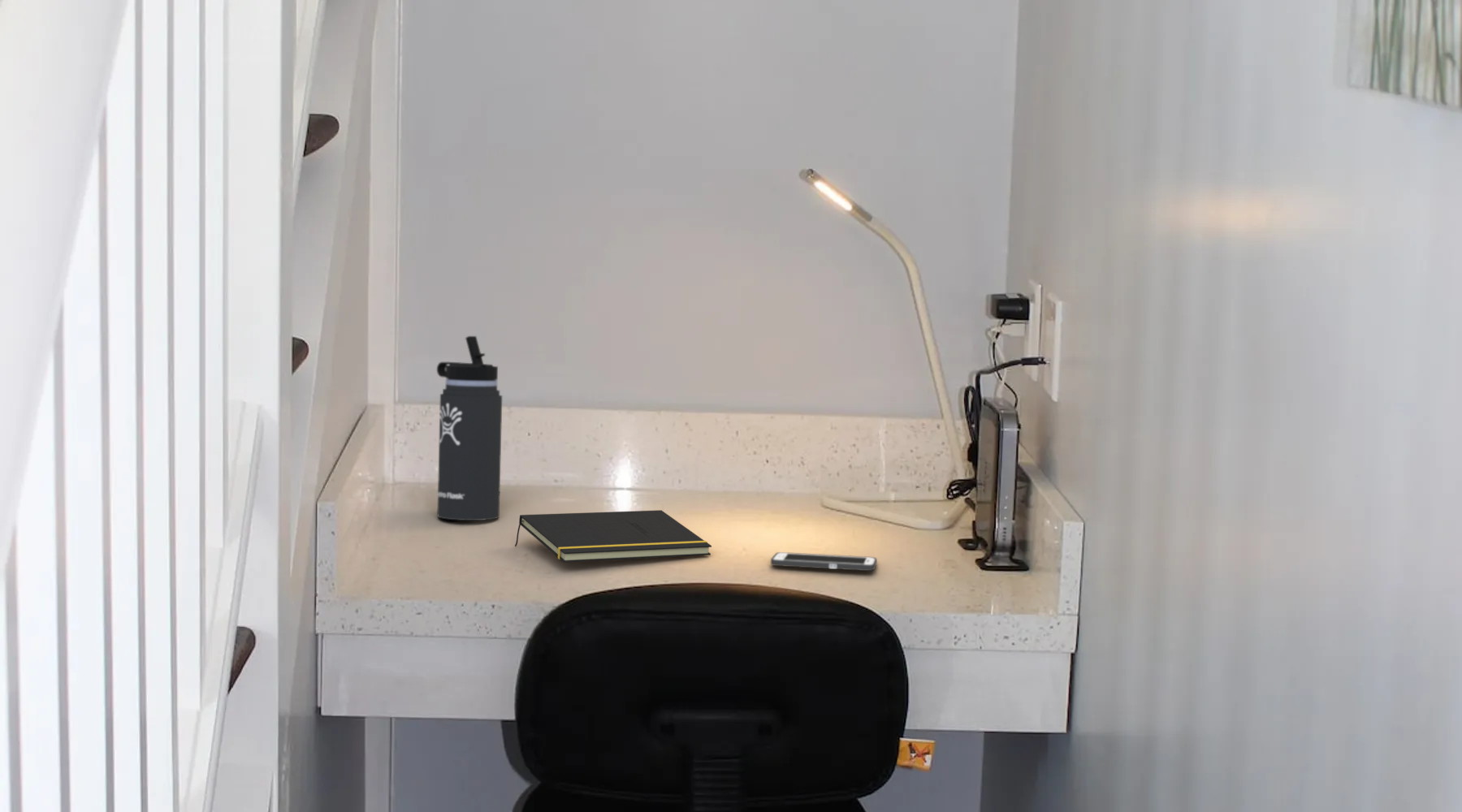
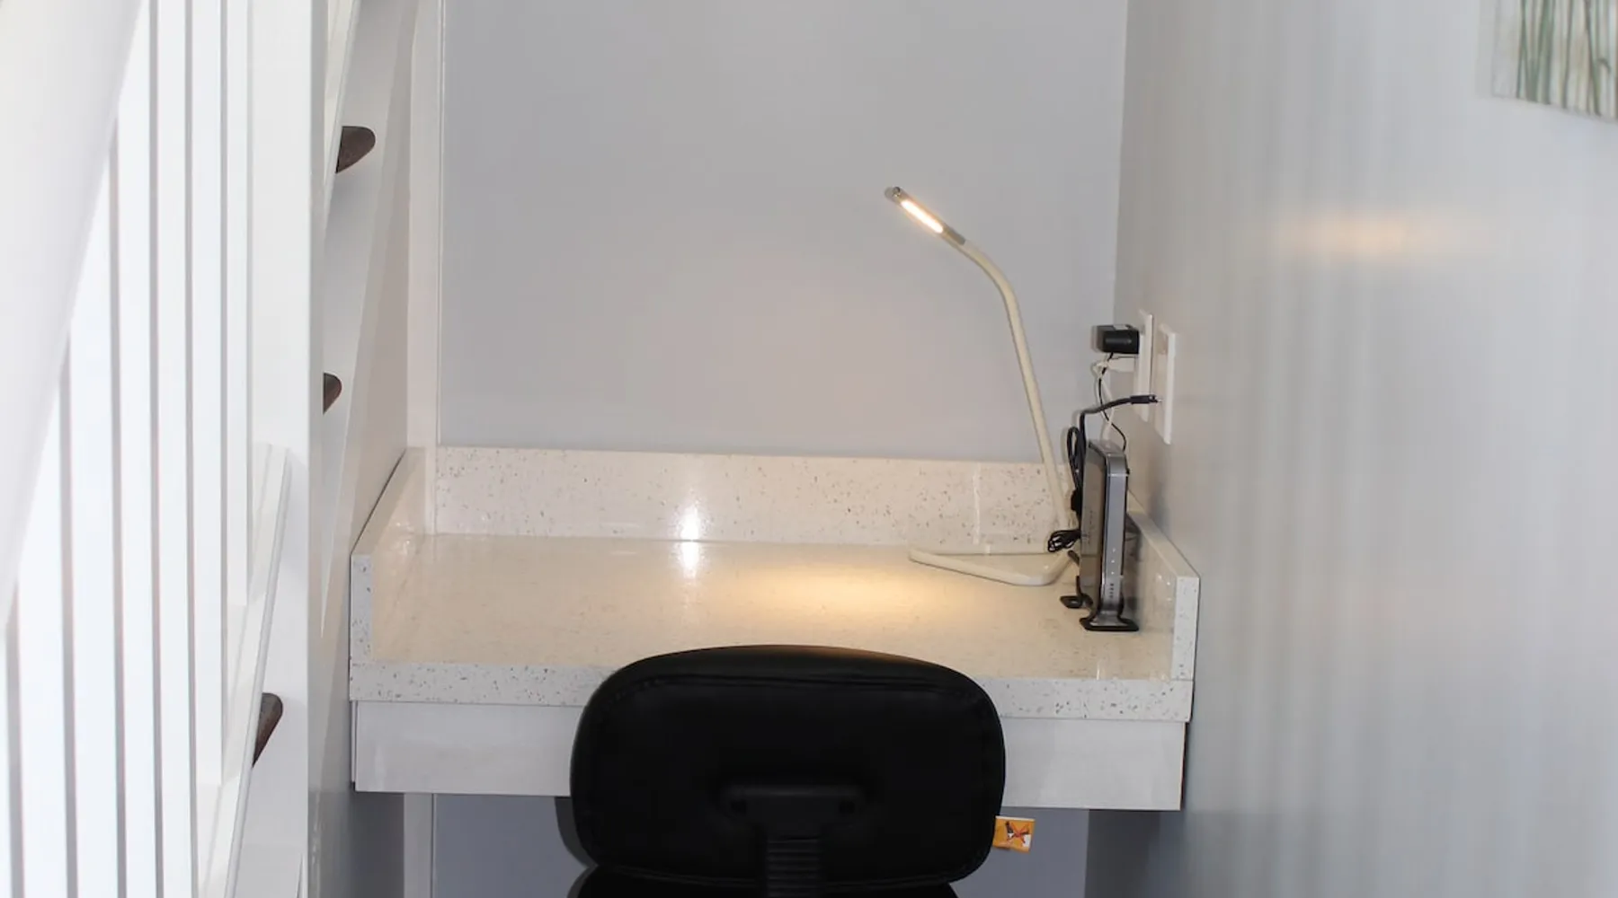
- thermos bottle [436,335,503,521]
- cell phone [770,551,878,572]
- notepad [514,509,712,563]
